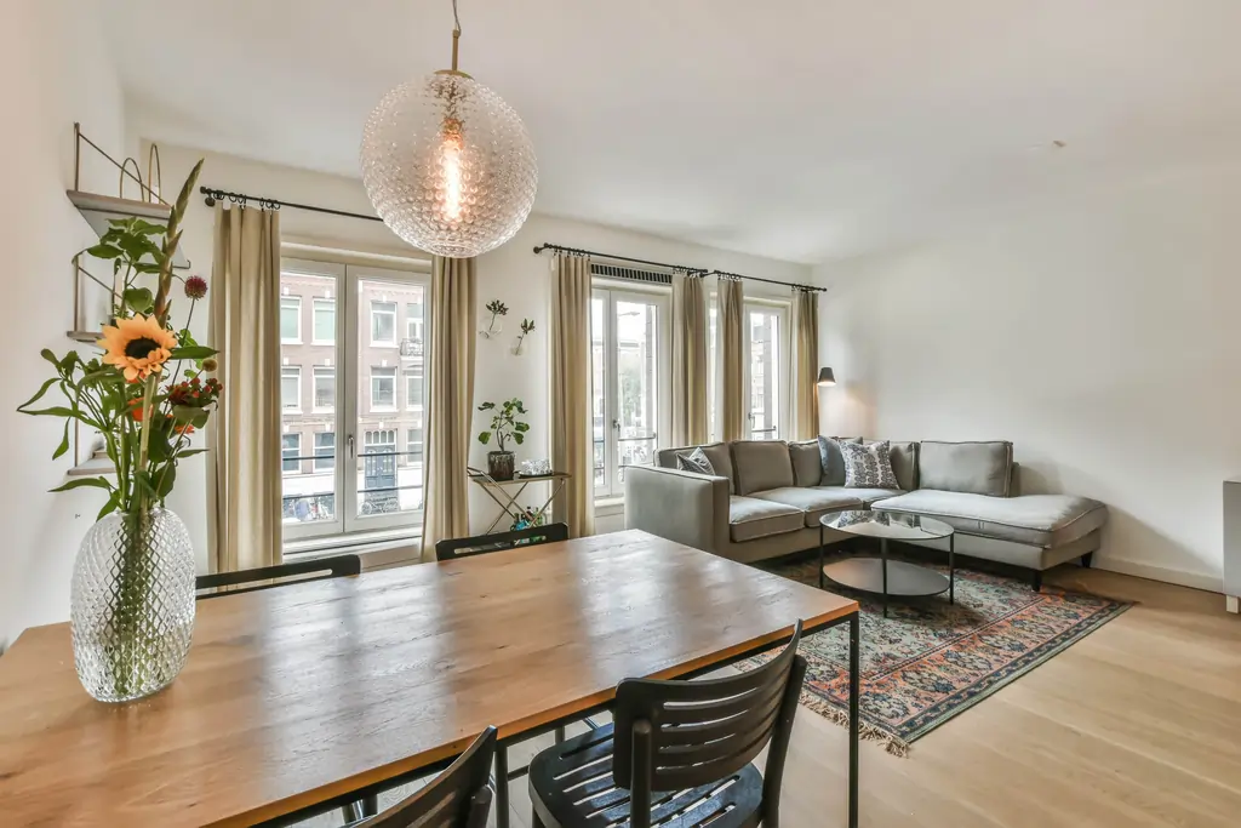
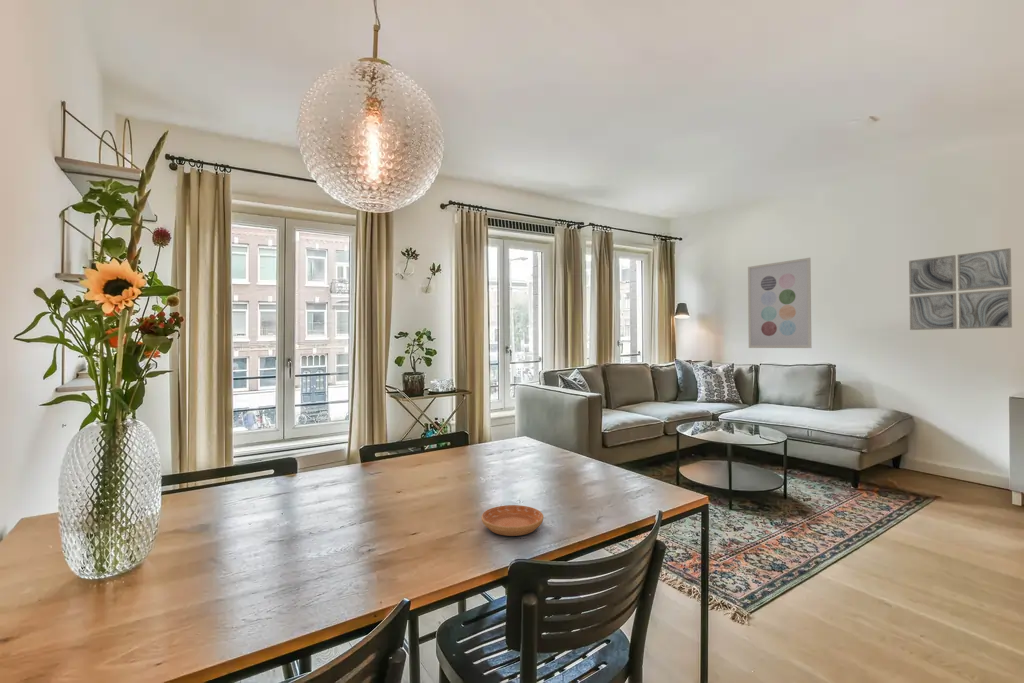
+ saucer [481,504,544,537]
+ wall art [747,257,812,349]
+ wall art [908,247,1013,331]
